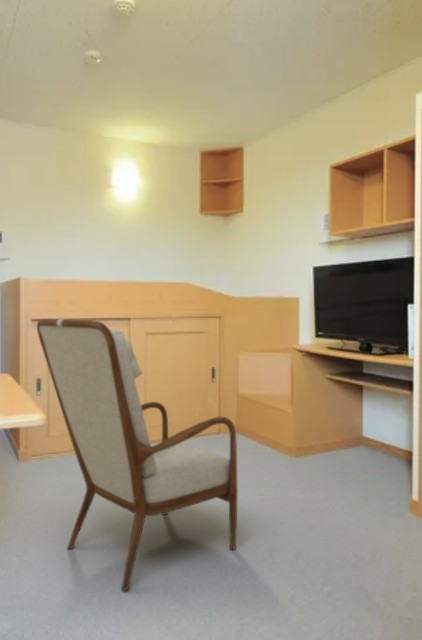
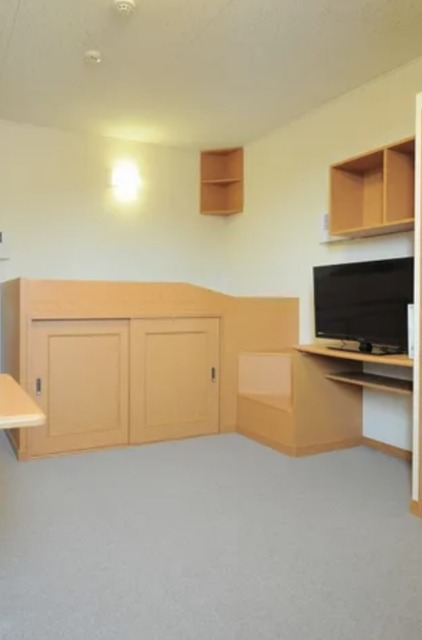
- armchair [36,318,238,591]
